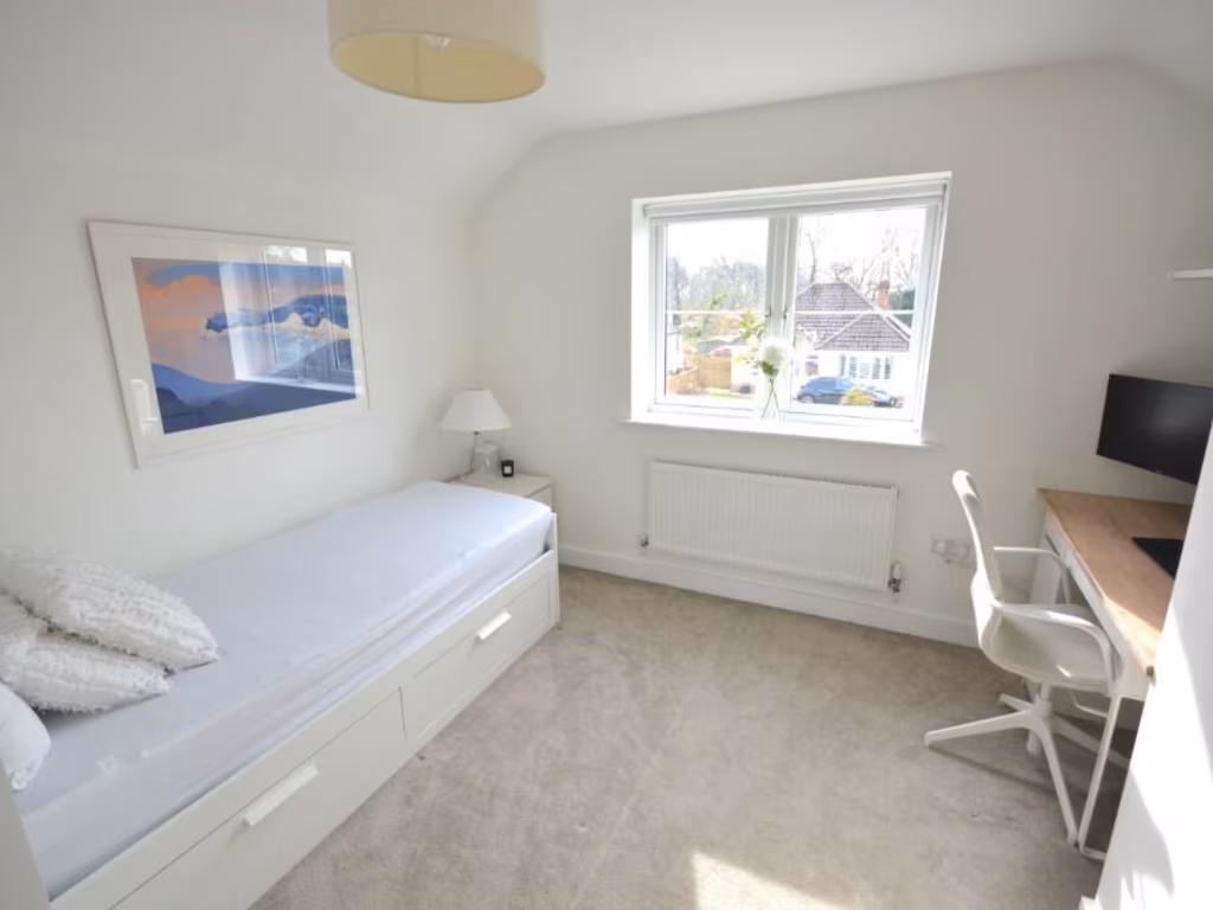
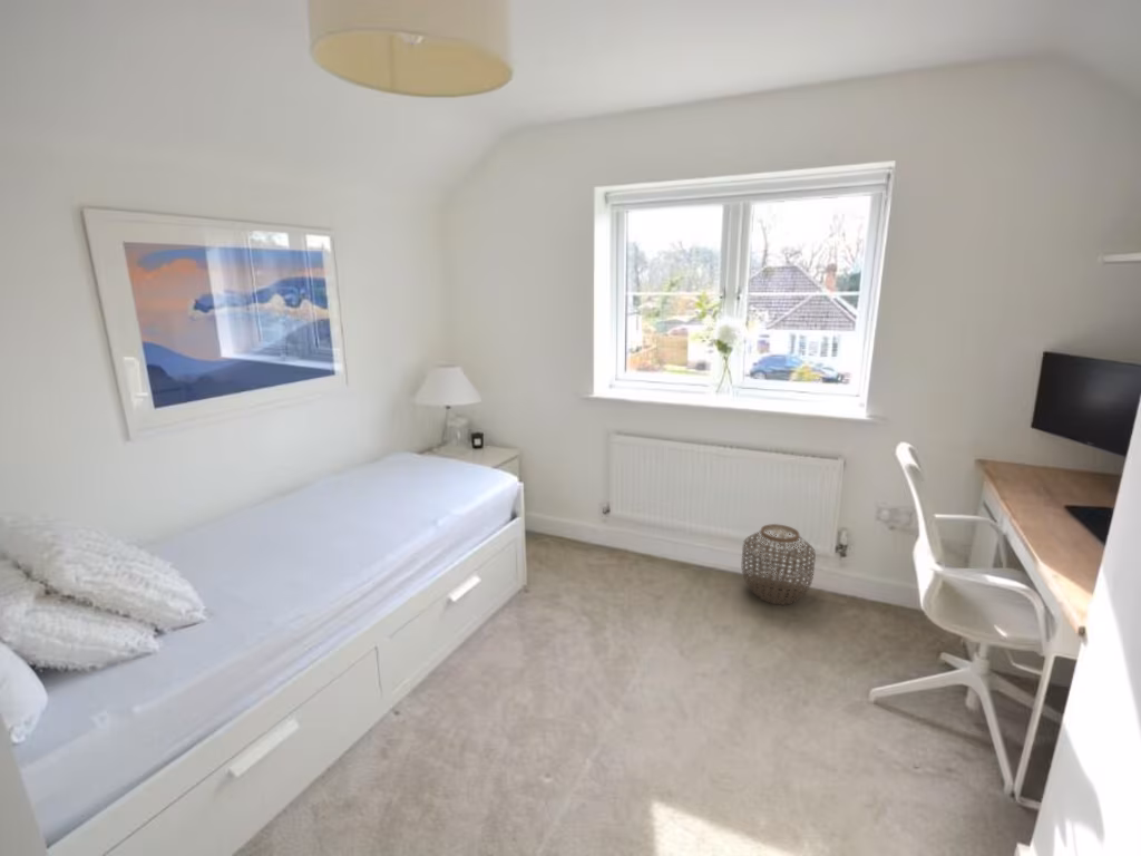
+ woven basket [741,523,817,606]
